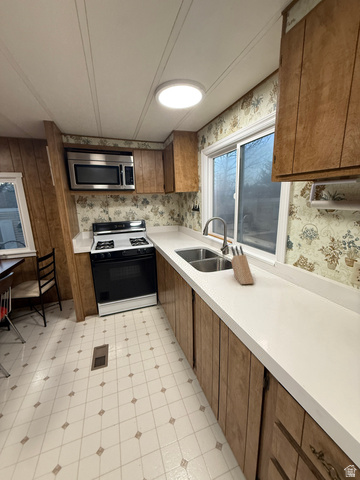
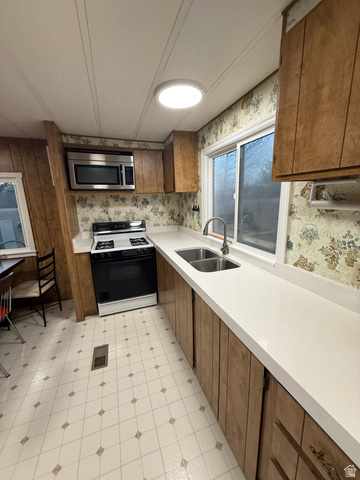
- knife block [230,245,255,285]
